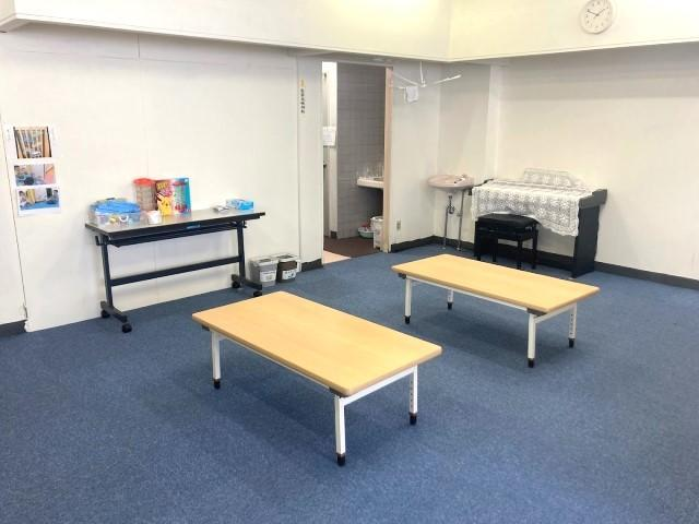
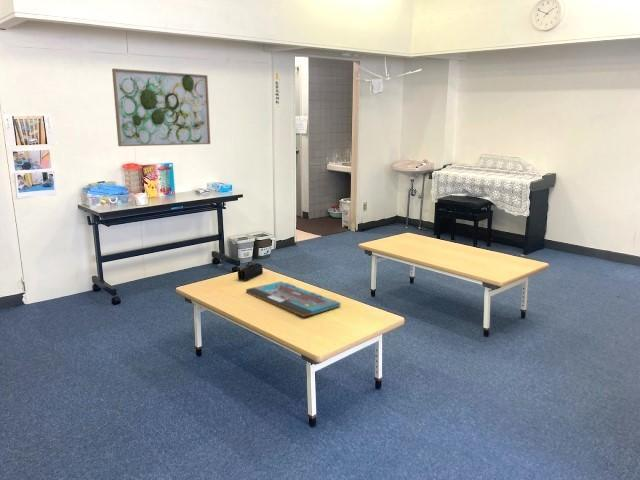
+ pencil case [237,261,264,281]
+ wall art [111,68,211,147]
+ board game [245,280,341,318]
